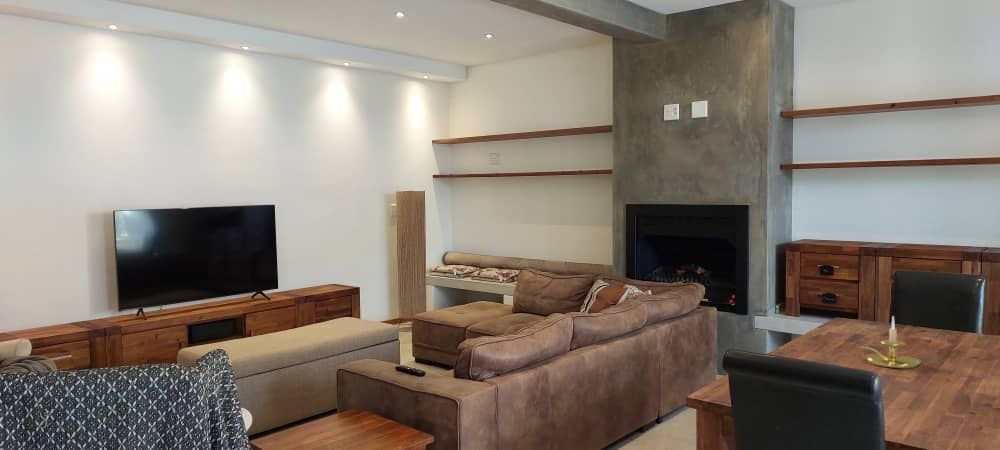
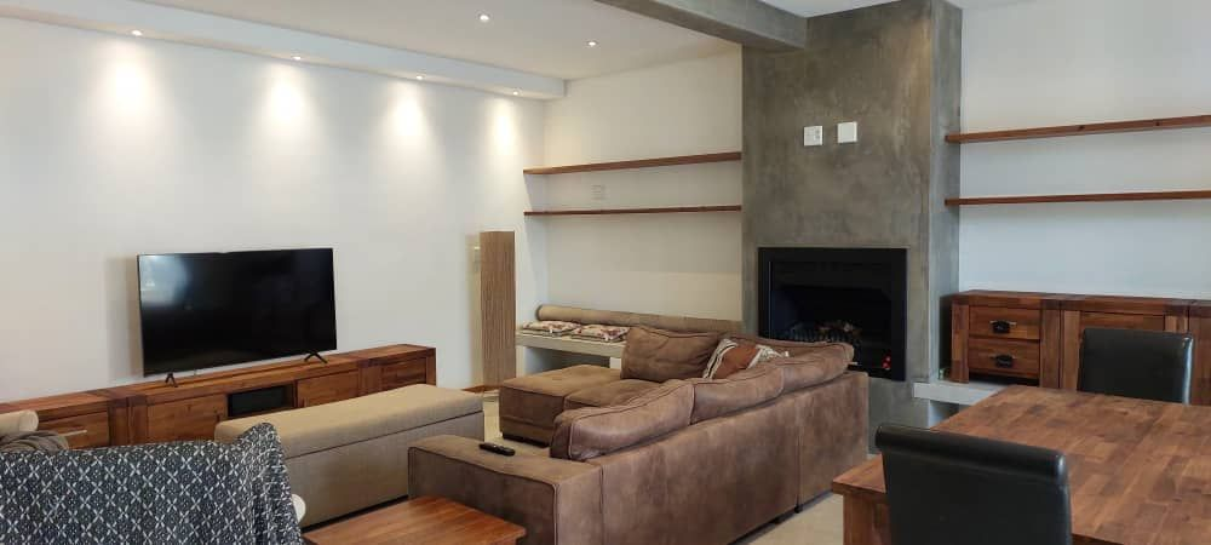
- candle holder [856,315,922,369]
